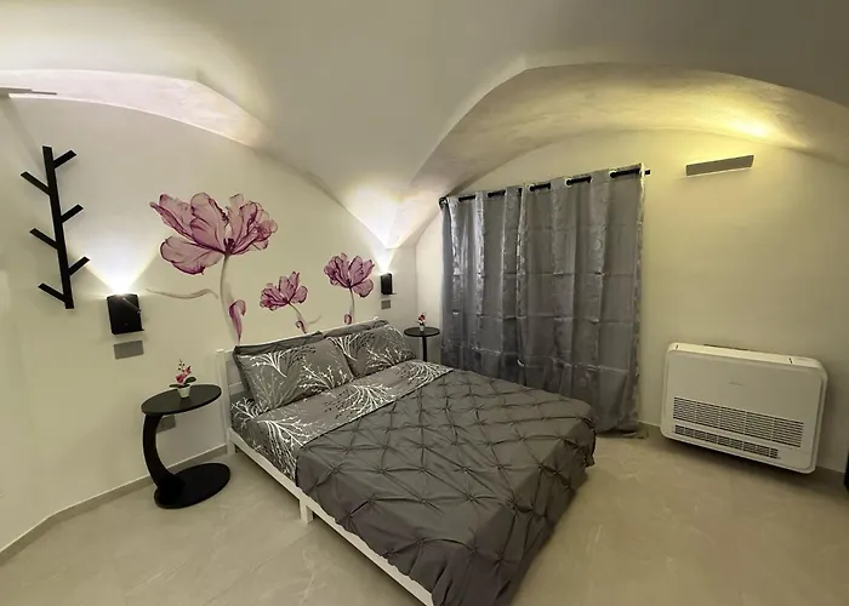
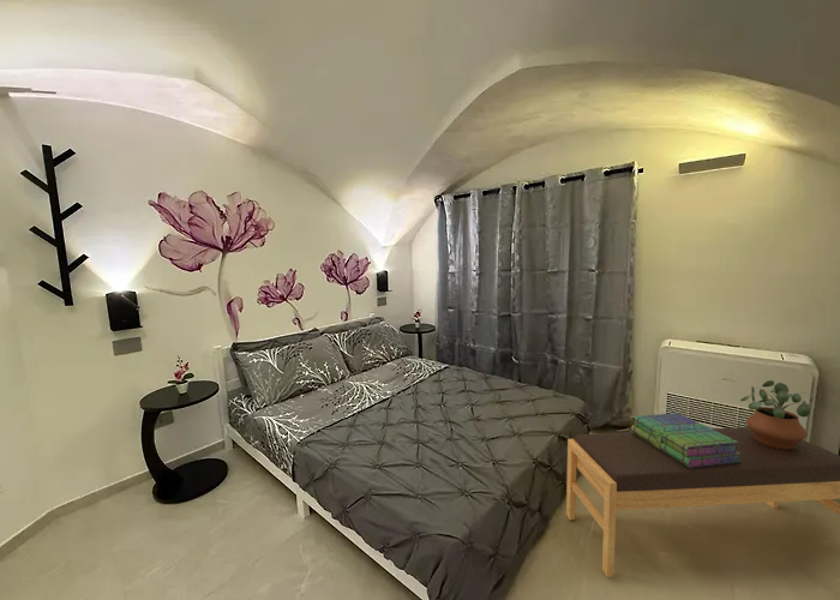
+ bench [565,426,840,578]
+ stack of books [630,412,742,468]
+ potted plant [739,379,814,449]
